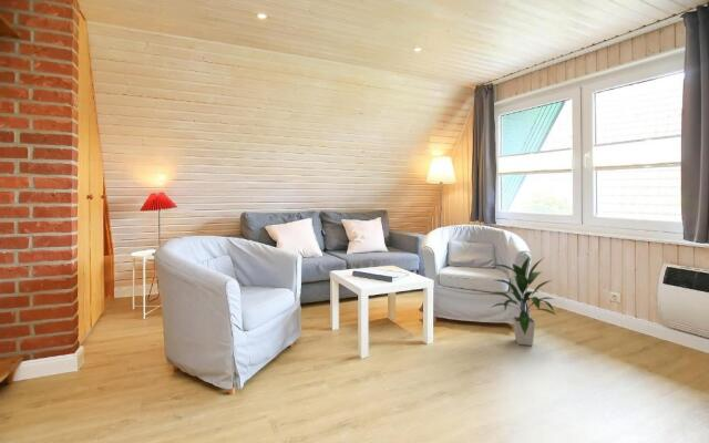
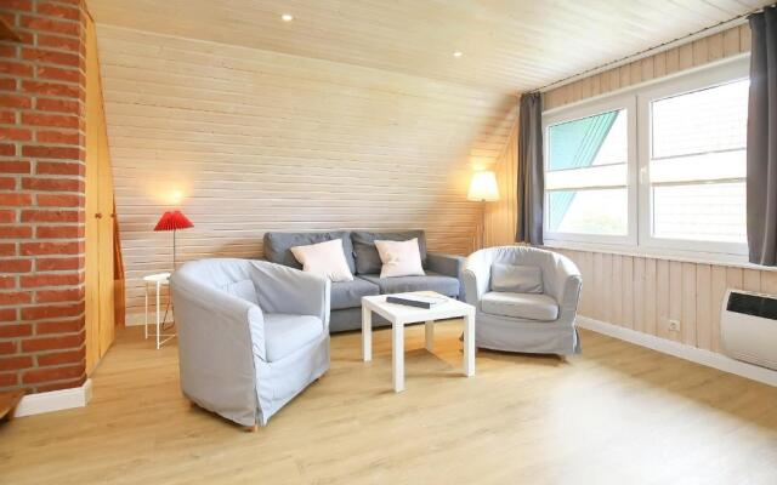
- indoor plant [491,255,557,347]
